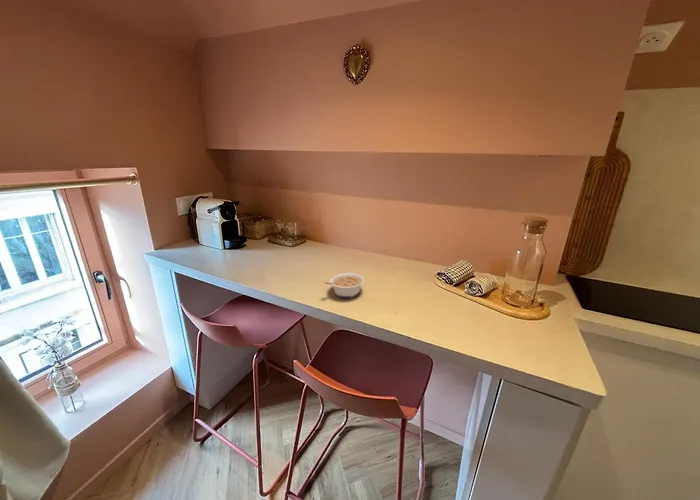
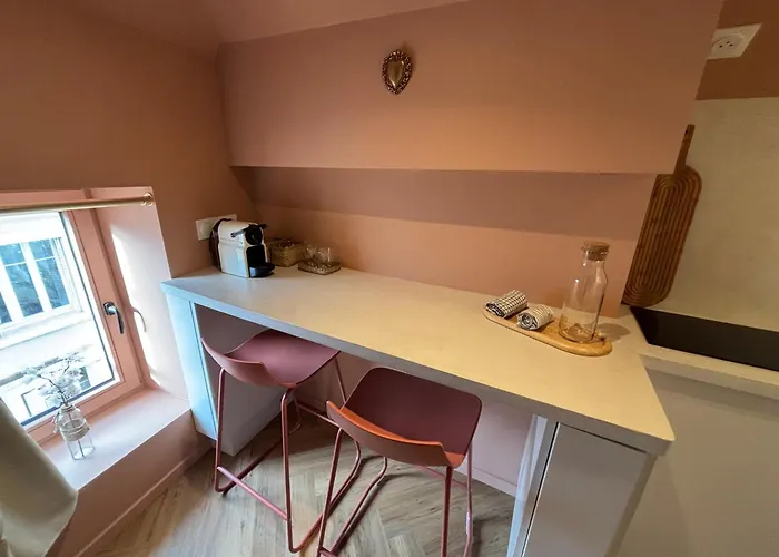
- legume [323,272,366,299]
